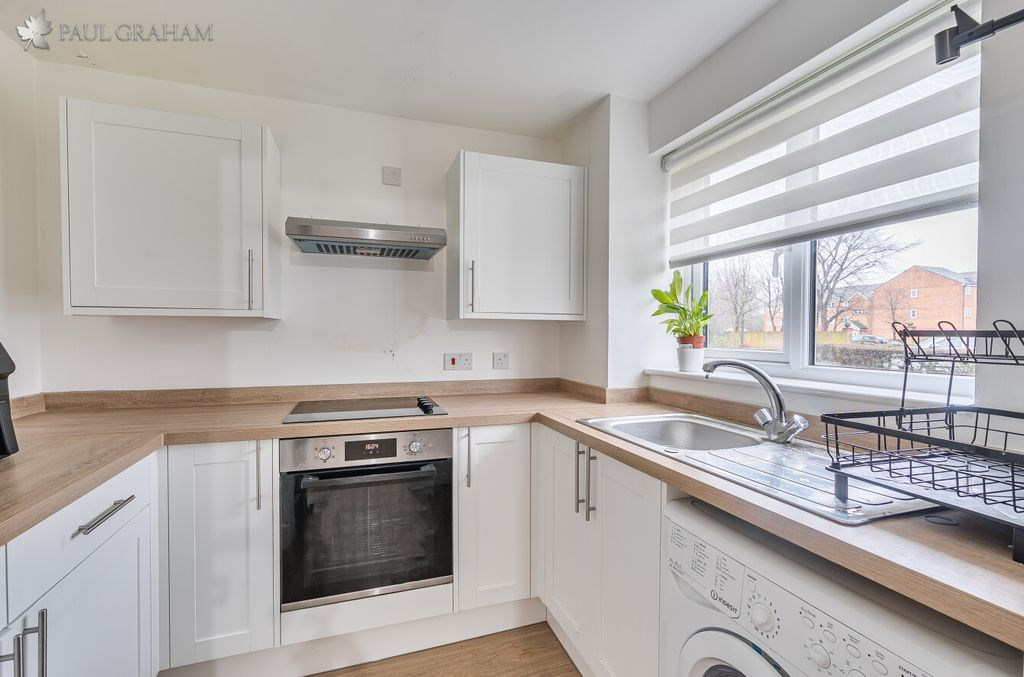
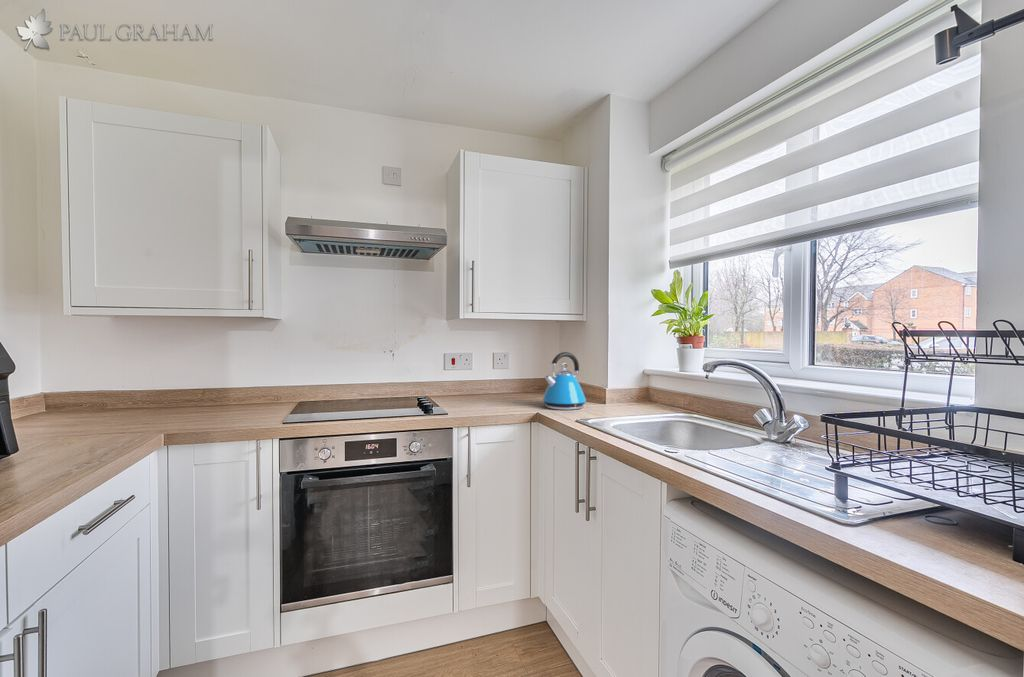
+ kettle [542,351,587,411]
